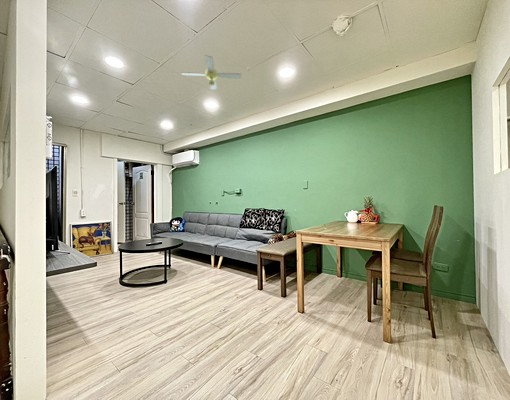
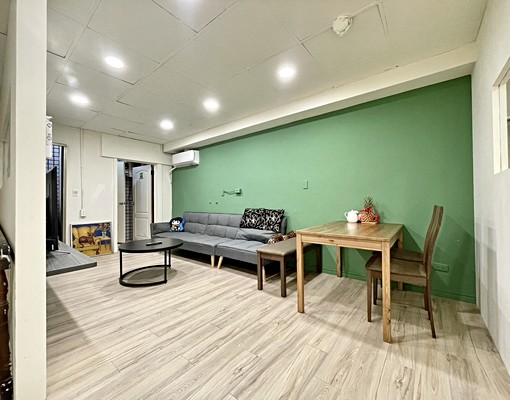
- ceiling fan [180,54,242,91]
